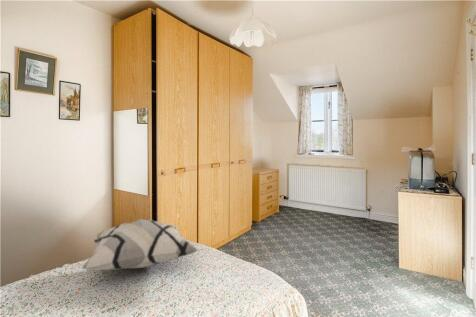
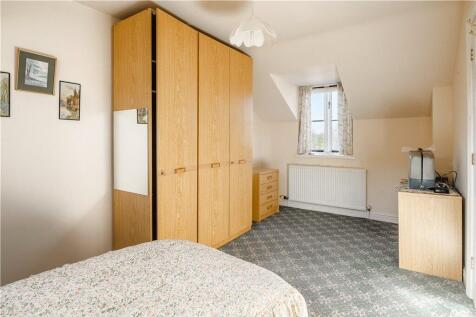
- decorative pillow [81,218,200,272]
